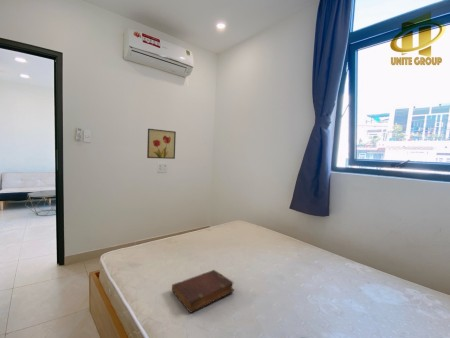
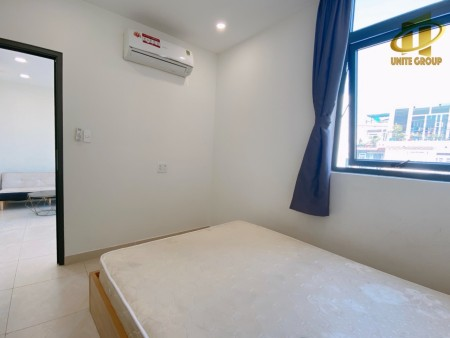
- wall art [146,128,177,160]
- diary [171,269,235,314]
